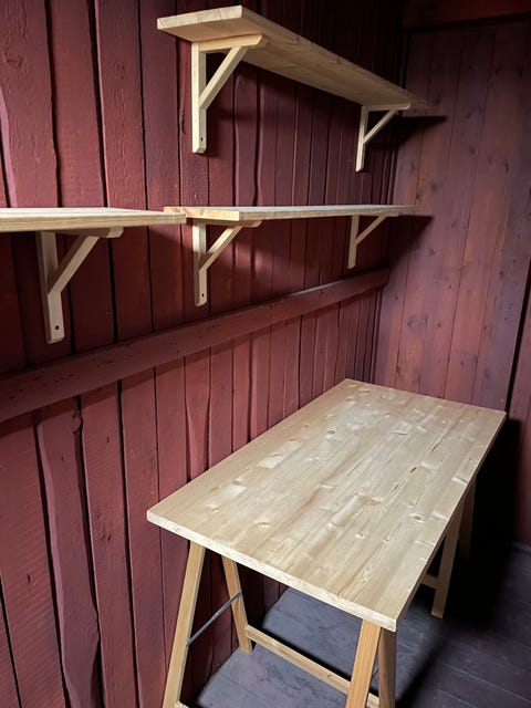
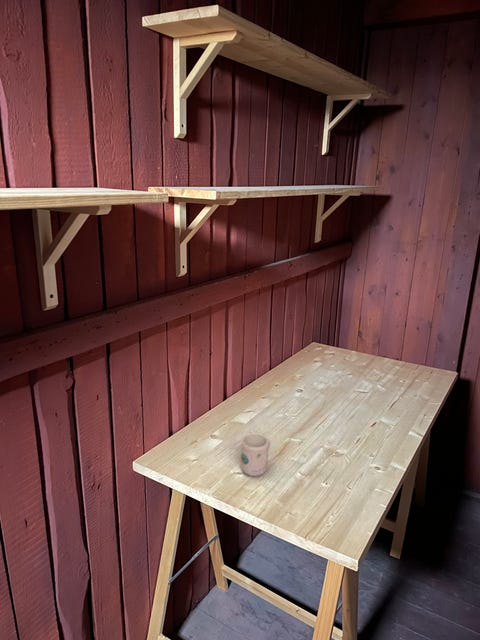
+ mug [240,432,271,477]
